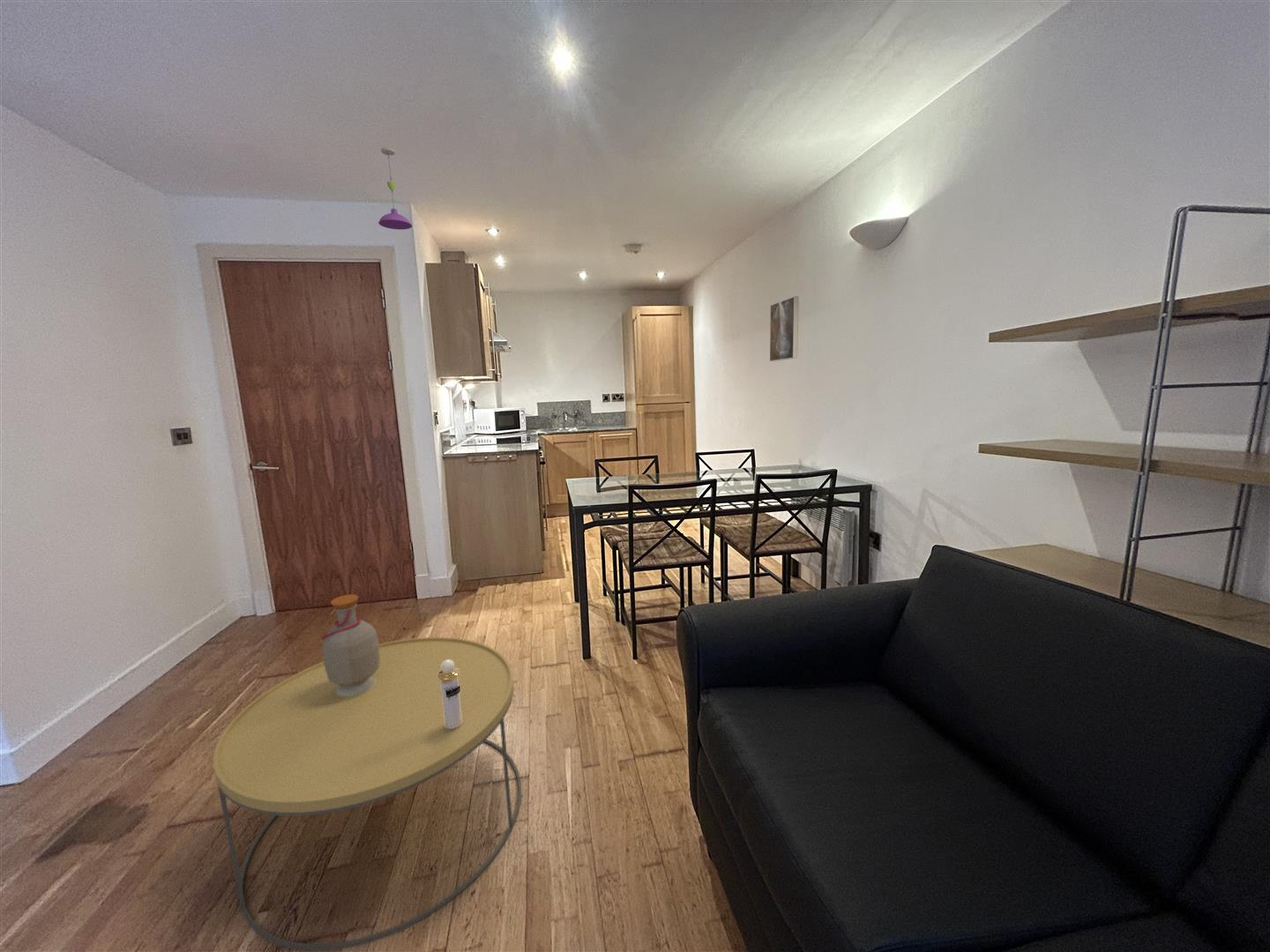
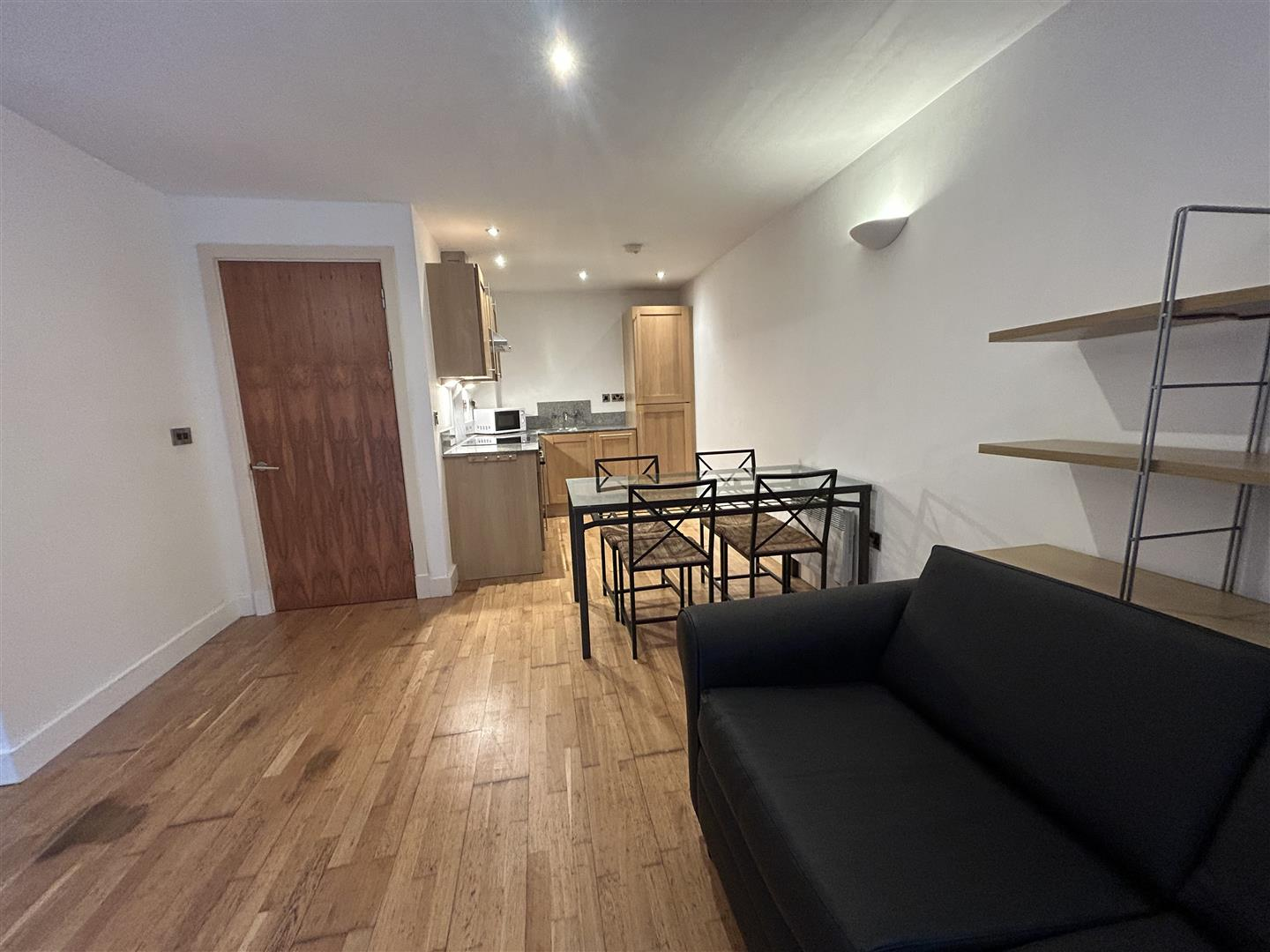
- coffee table [213,636,522,952]
- bottle [321,593,380,696]
- pendant light [377,146,413,230]
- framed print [769,295,800,362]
- perfume bottle [437,659,462,728]
